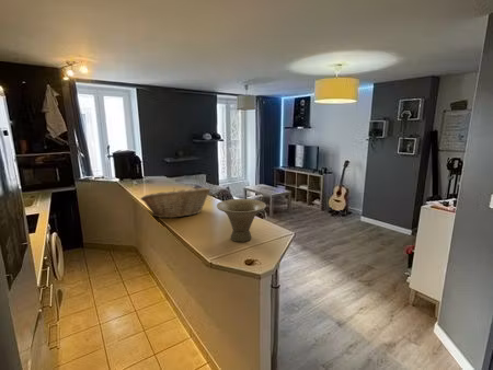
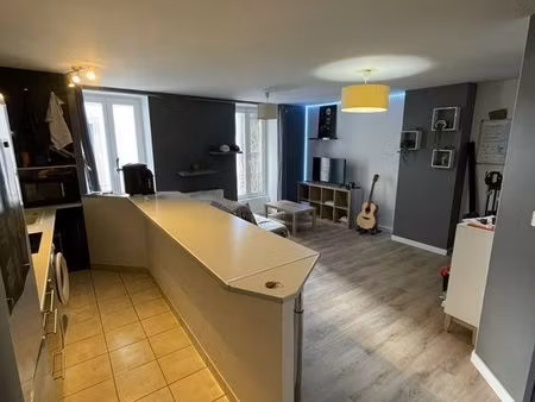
- bowl [216,198,267,243]
- fruit basket [139,186,211,219]
